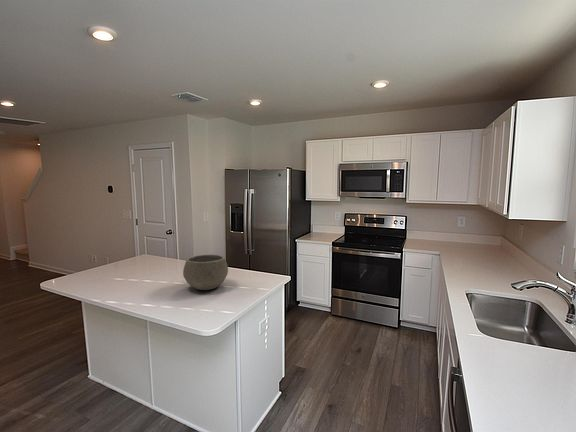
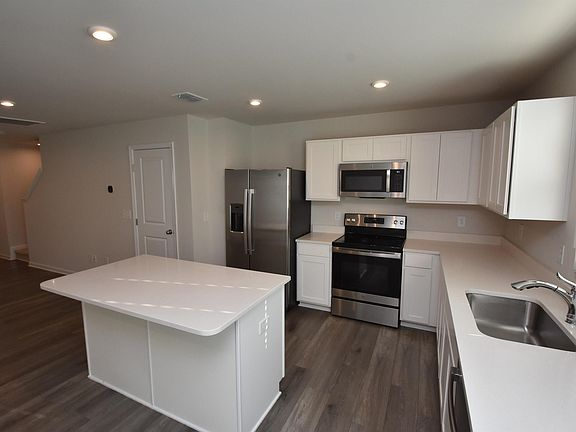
- bowl [182,254,229,291]
